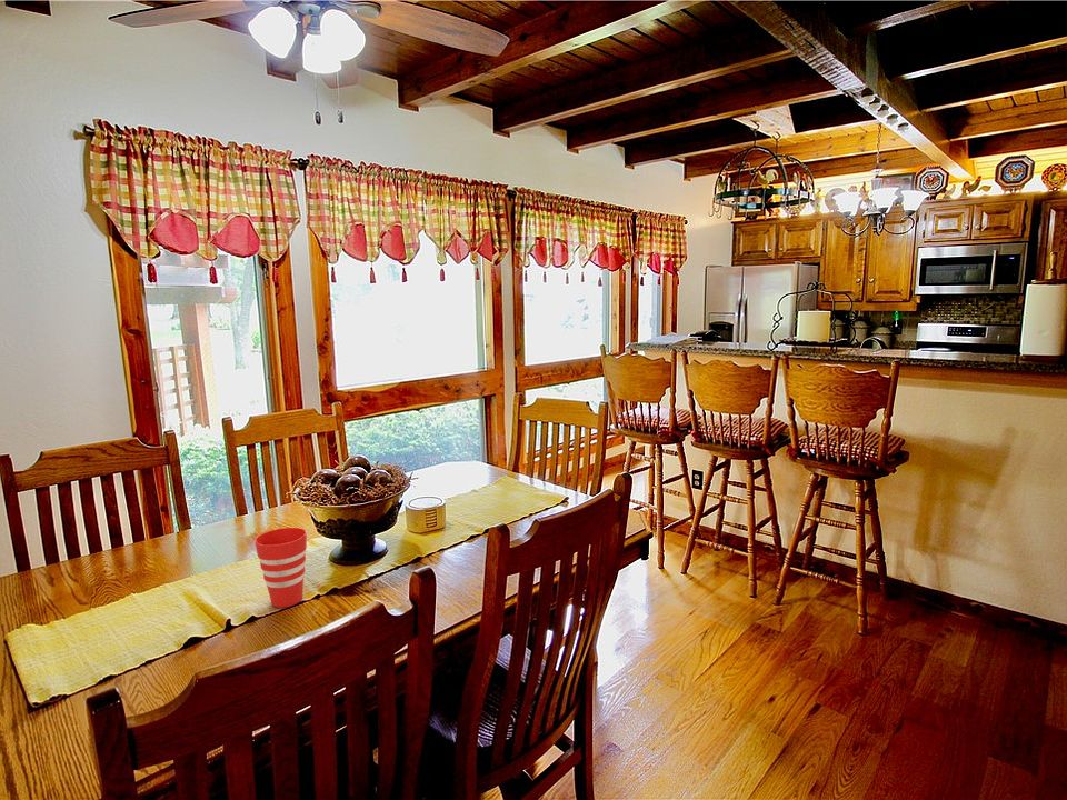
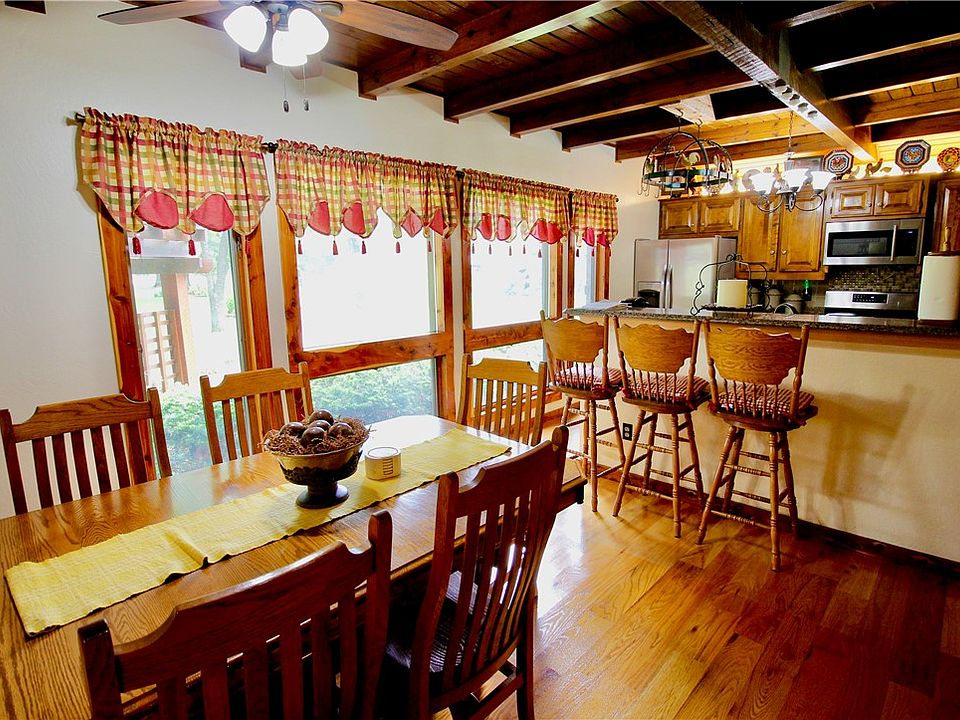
- cup [253,527,308,609]
